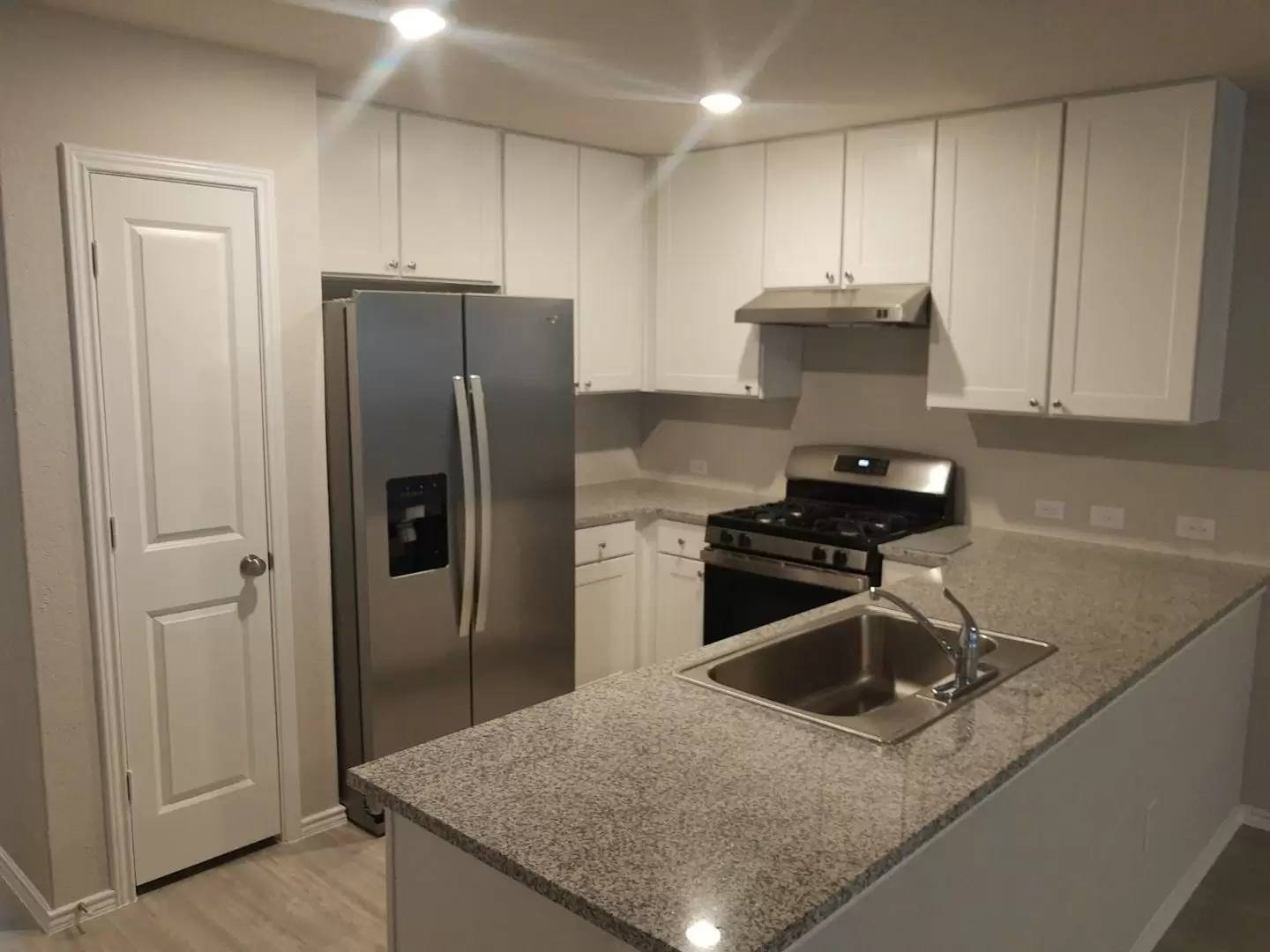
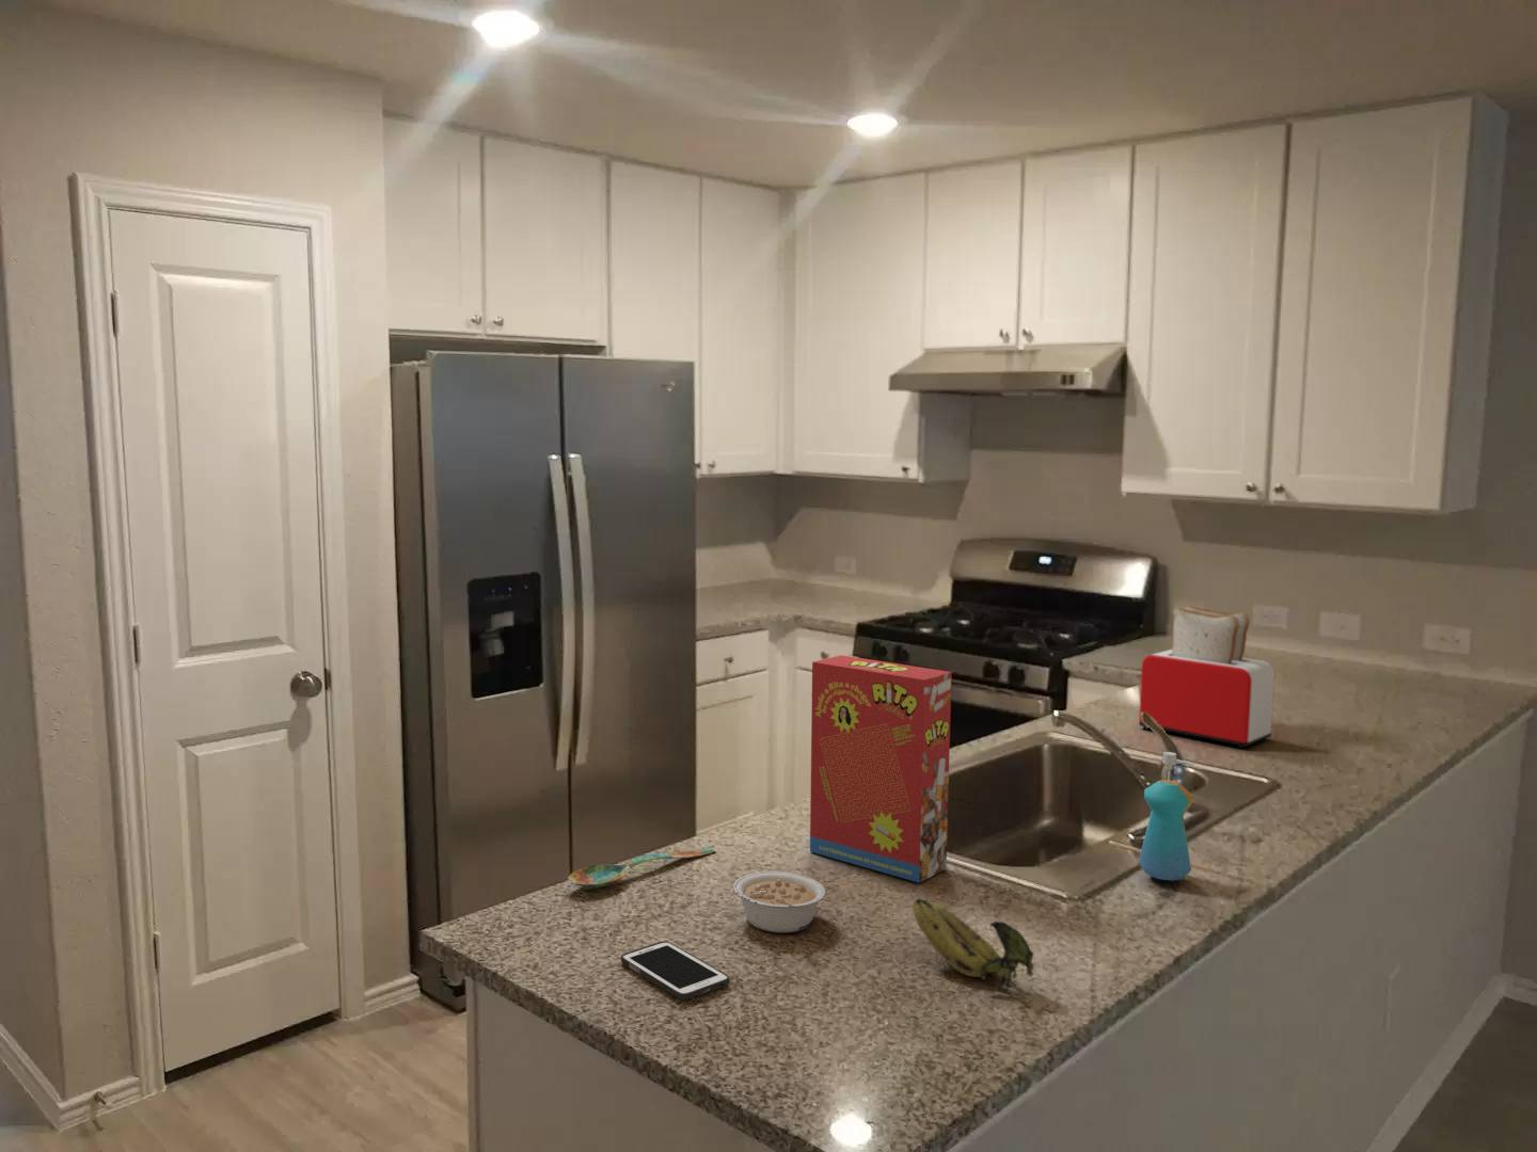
+ cereal box [810,653,954,885]
+ spoon [566,846,718,888]
+ legume [732,870,827,933]
+ toaster [1136,605,1276,749]
+ cell phone [620,940,730,1002]
+ soap dispenser [1138,751,1196,881]
+ banana [911,897,1035,990]
